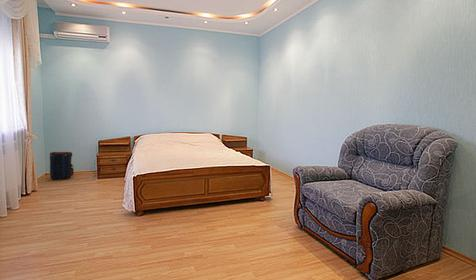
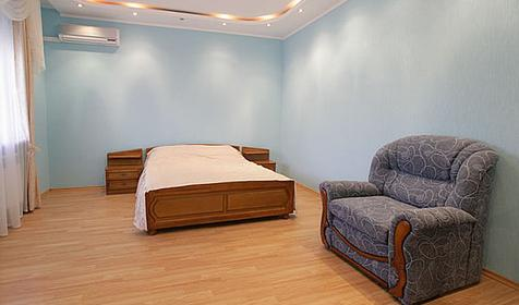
- satchel [49,151,75,180]
